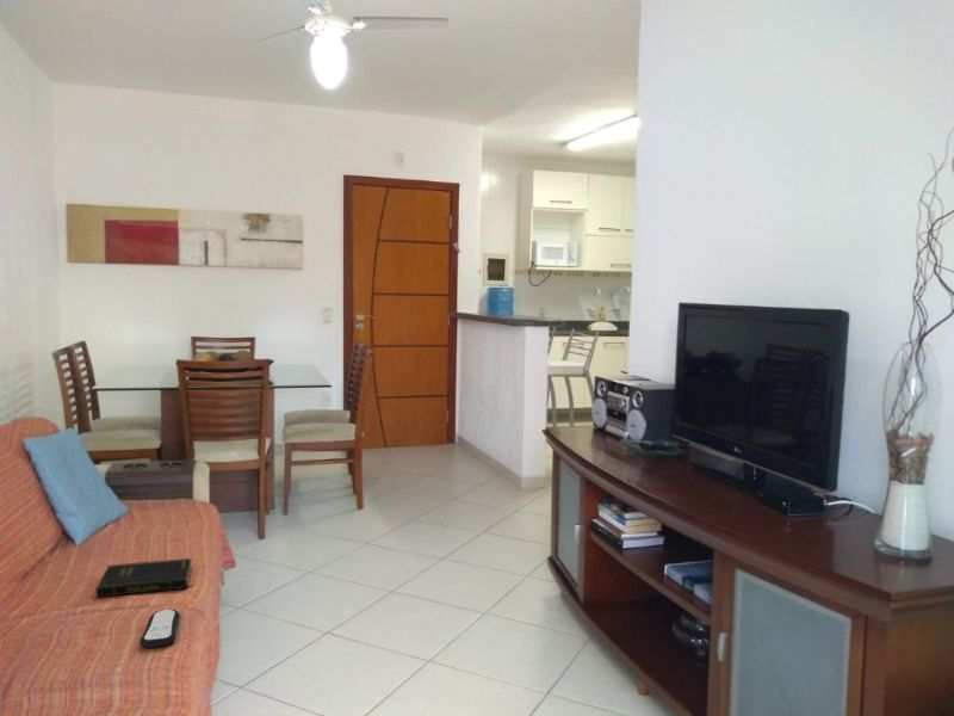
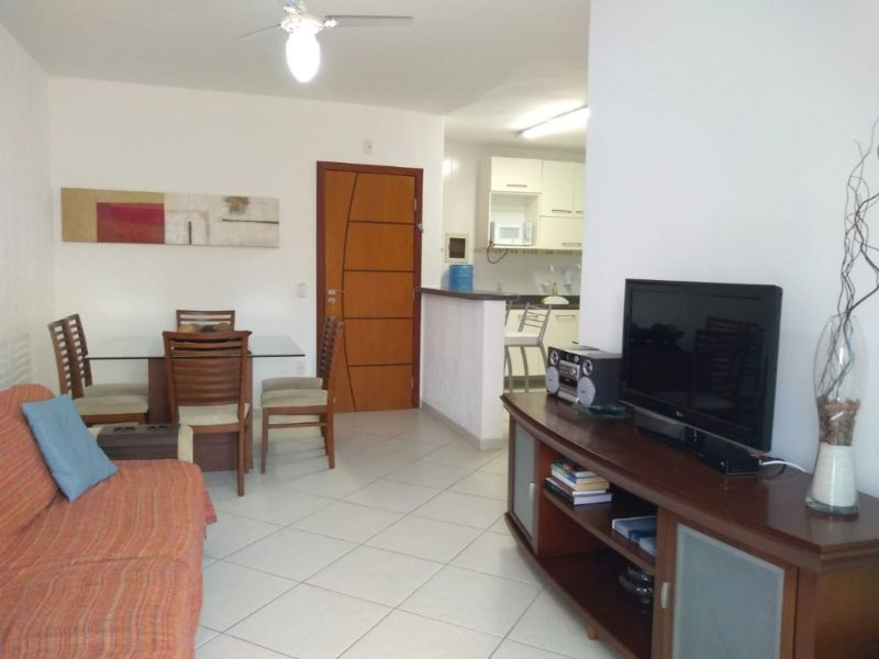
- book [95,557,194,599]
- remote control [138,609,181,649]
